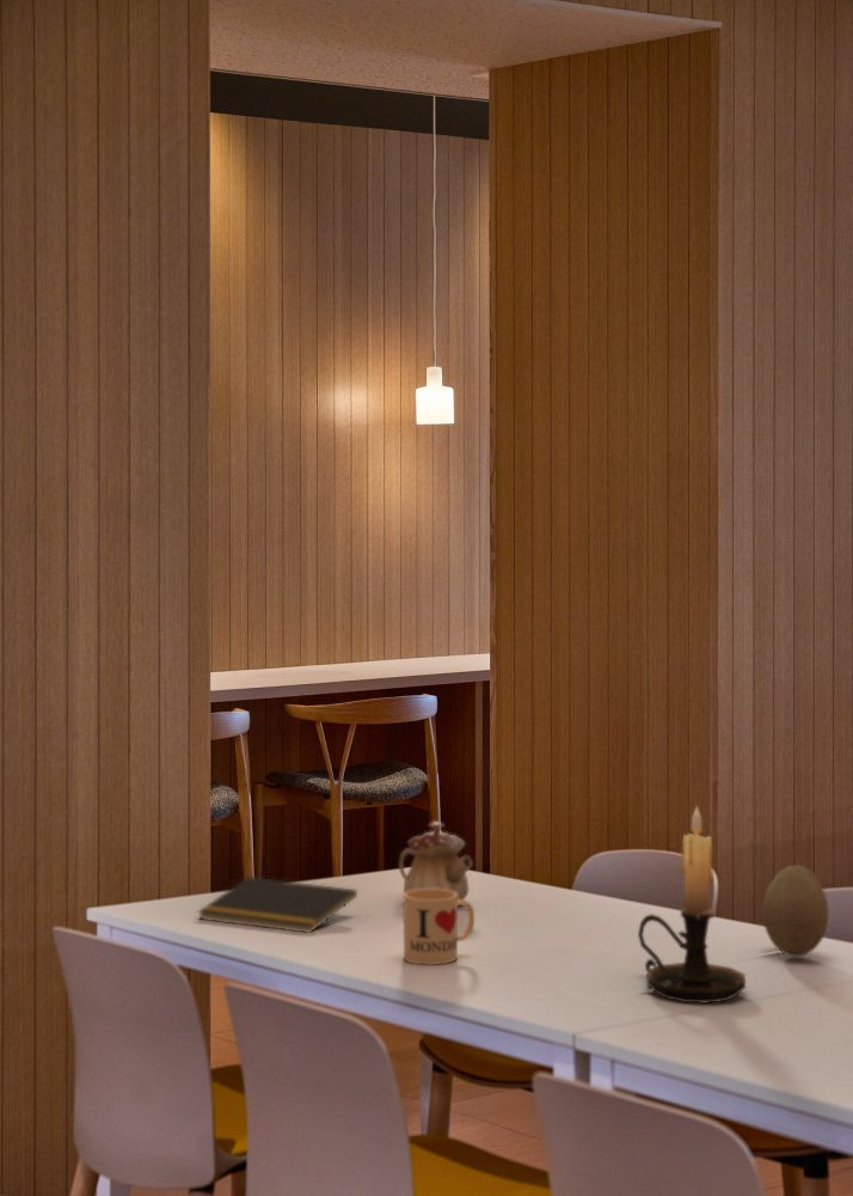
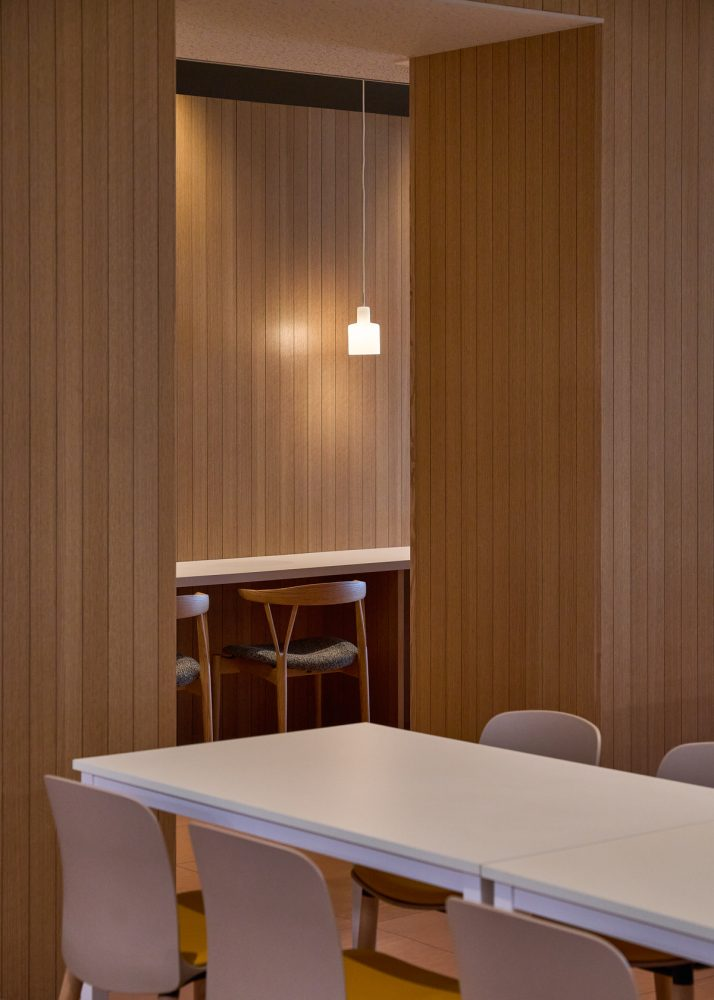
- mug [403,889,475,966]
- candle holder [637,805,747,1005]
- notepad [196,875,358,934]
- teapot [398,820,474,901]
- decorative egg [762,864,829,958]
